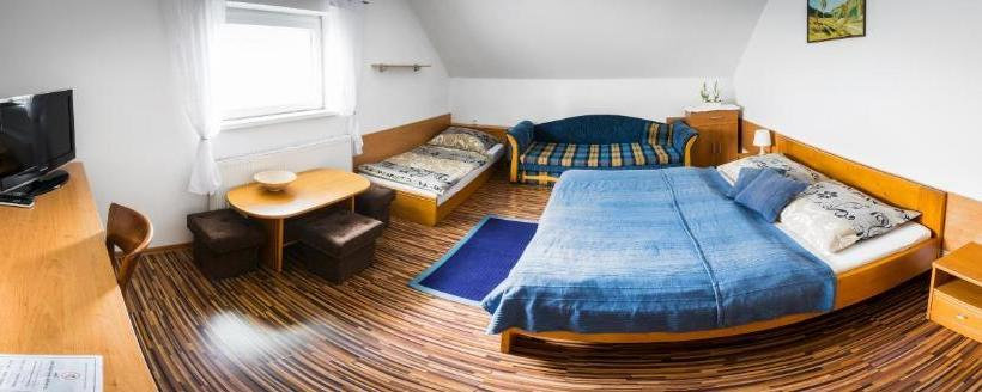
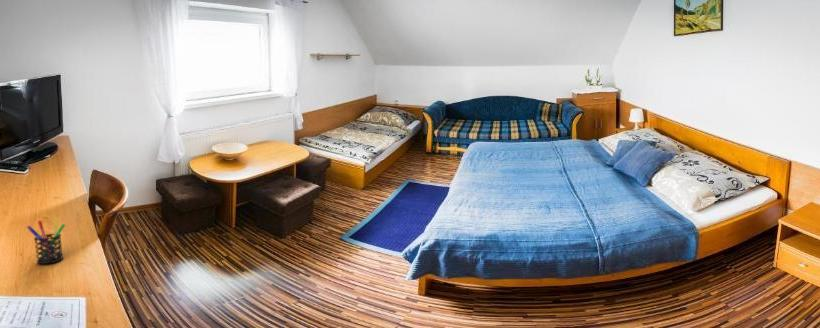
+ pen holder [26,219,66,265]
